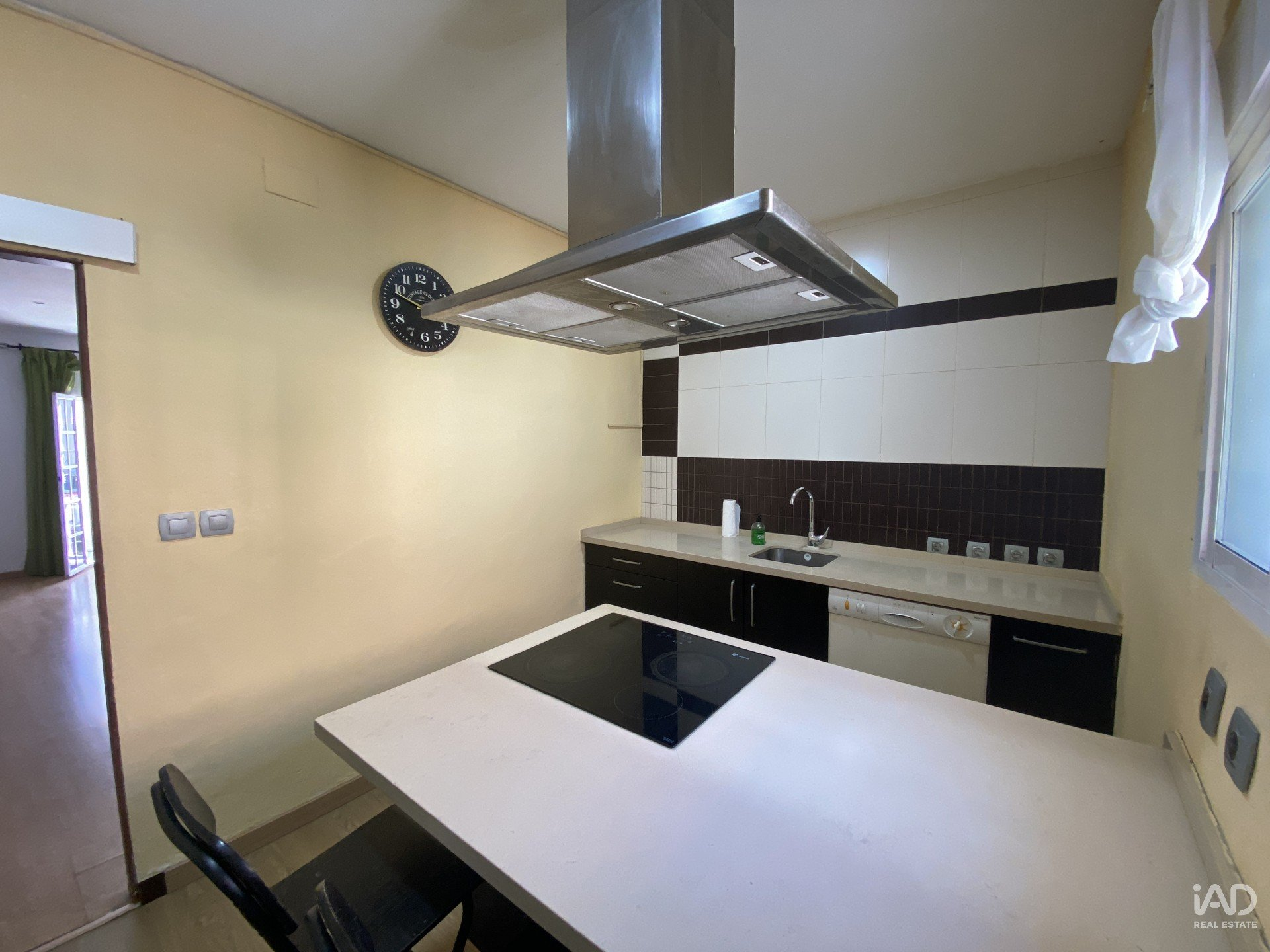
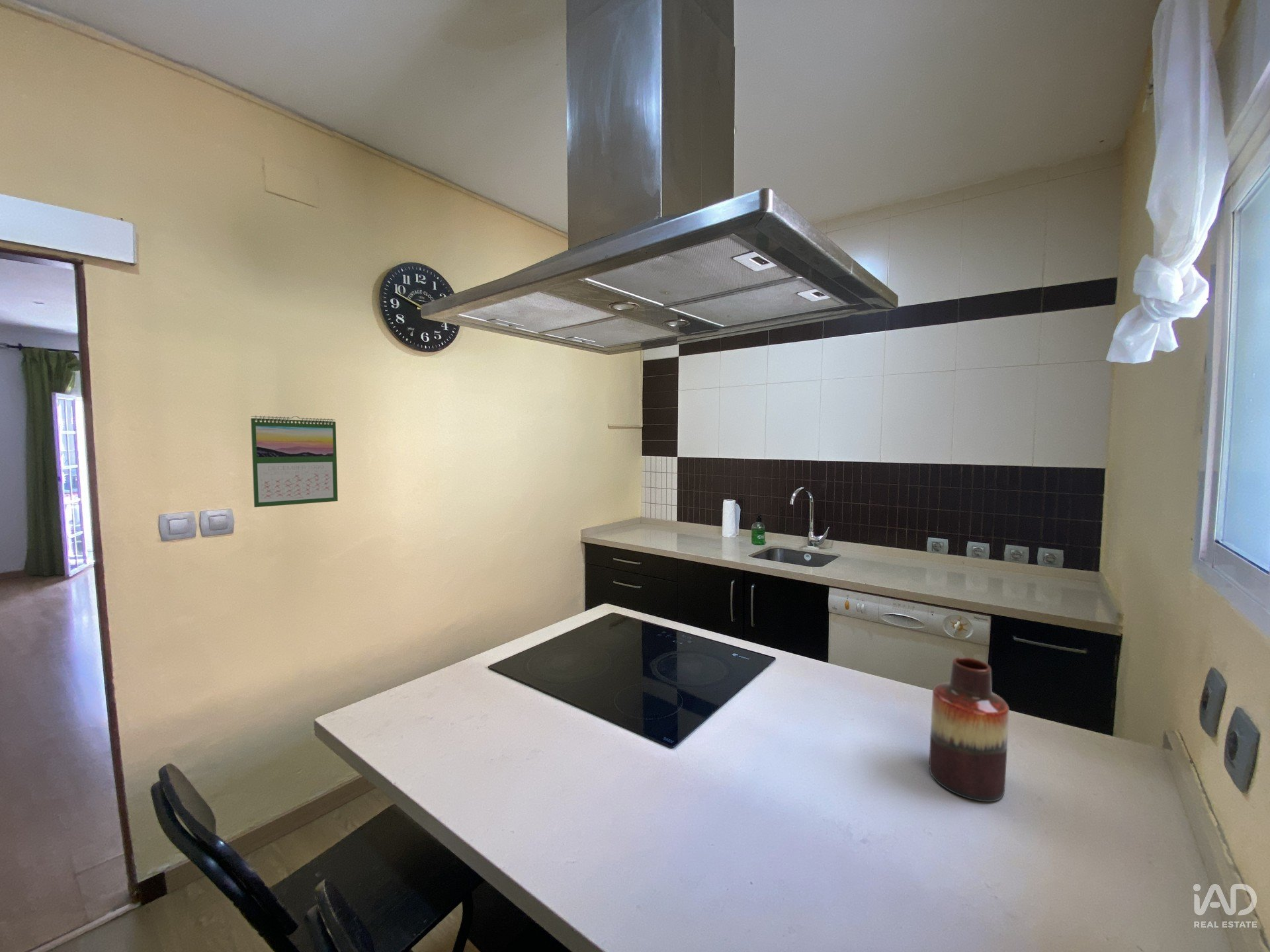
+ vase [928,656,1010,803]
+ calendar [250,415,339,508]
